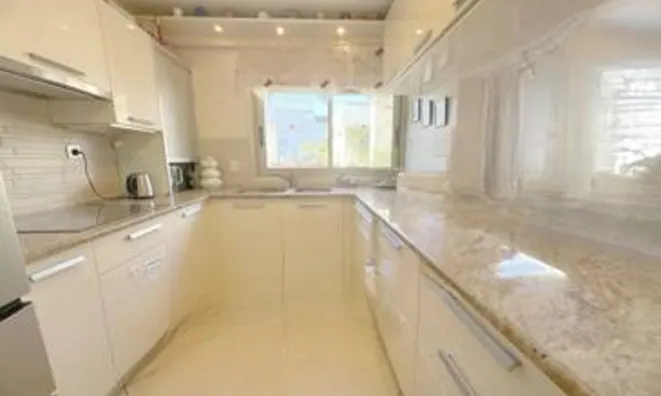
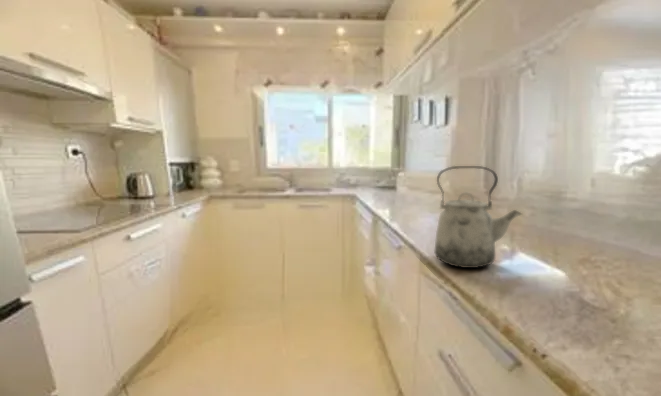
+ kettle [433,165,523,269]
